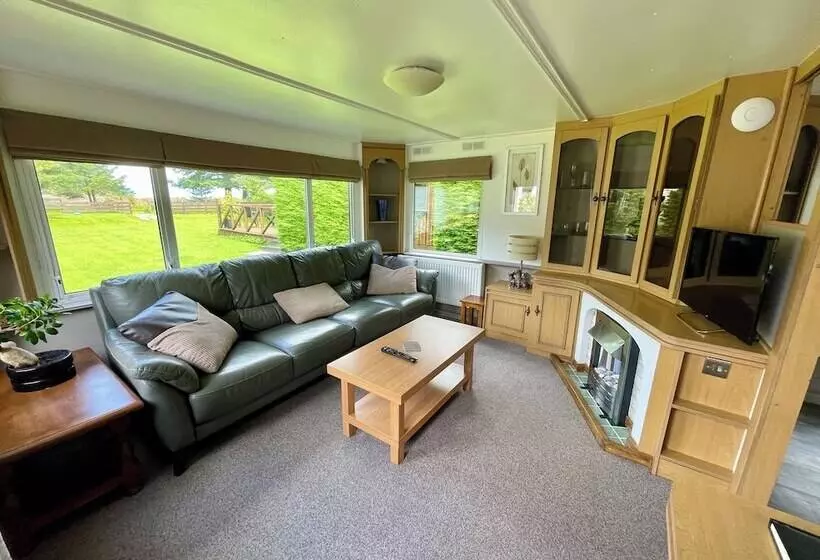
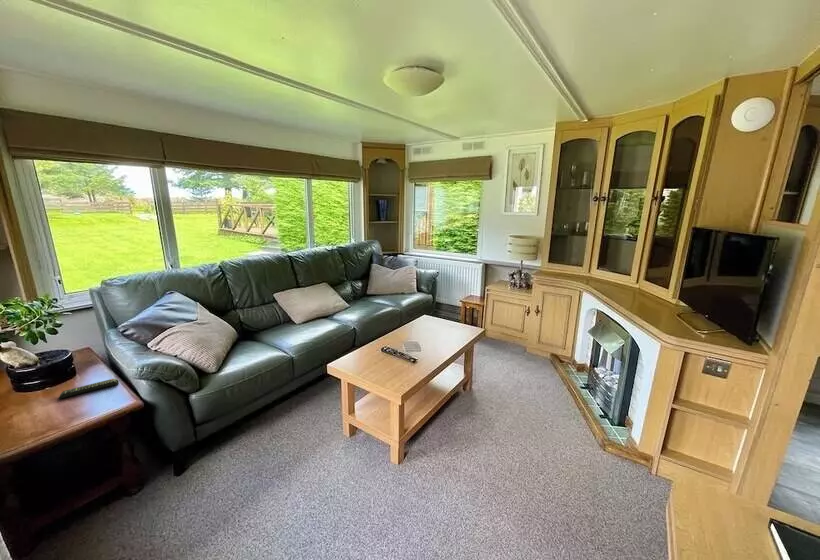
+ remote control [58,378,120,400]
